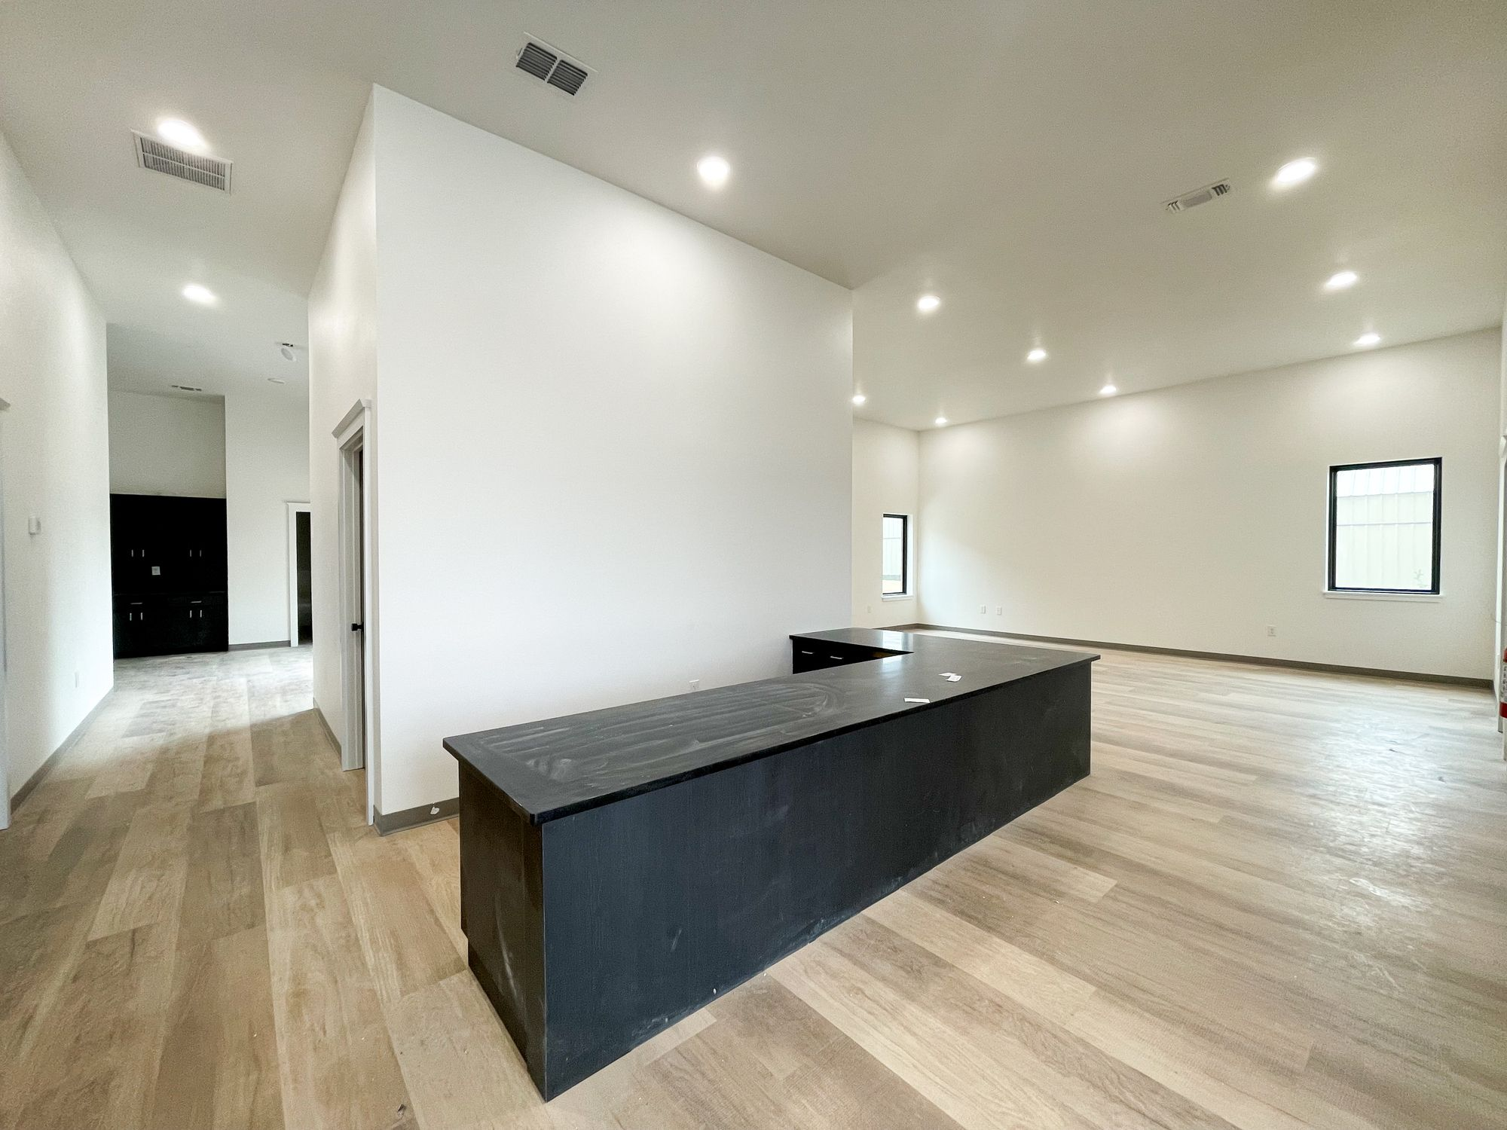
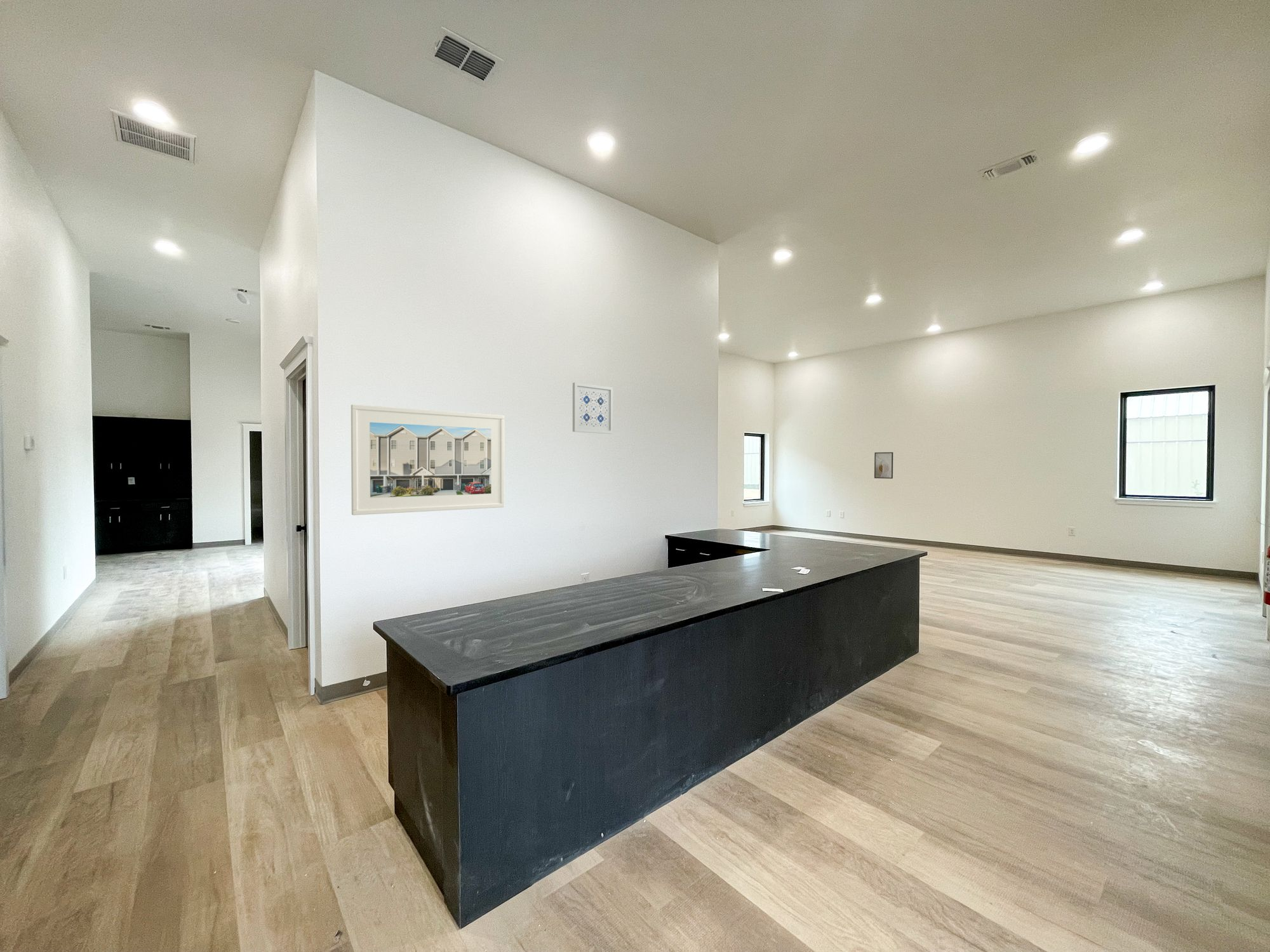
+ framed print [351,404,505,516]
+ wall art [572,382,613,434]
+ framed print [874,452,893,479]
